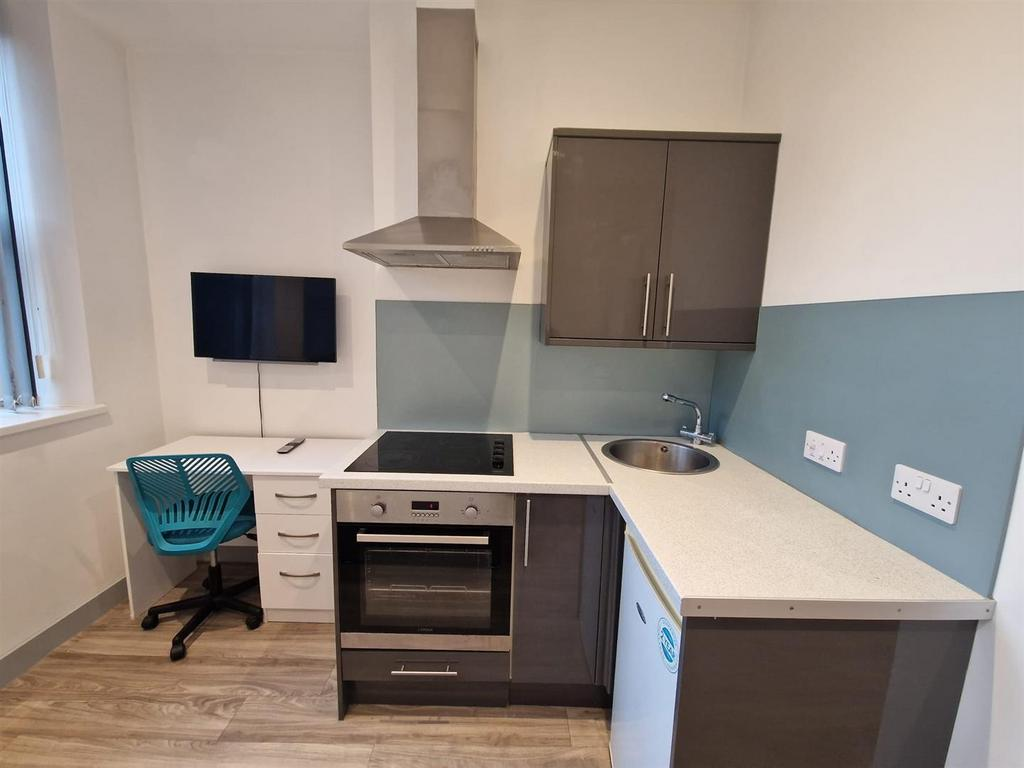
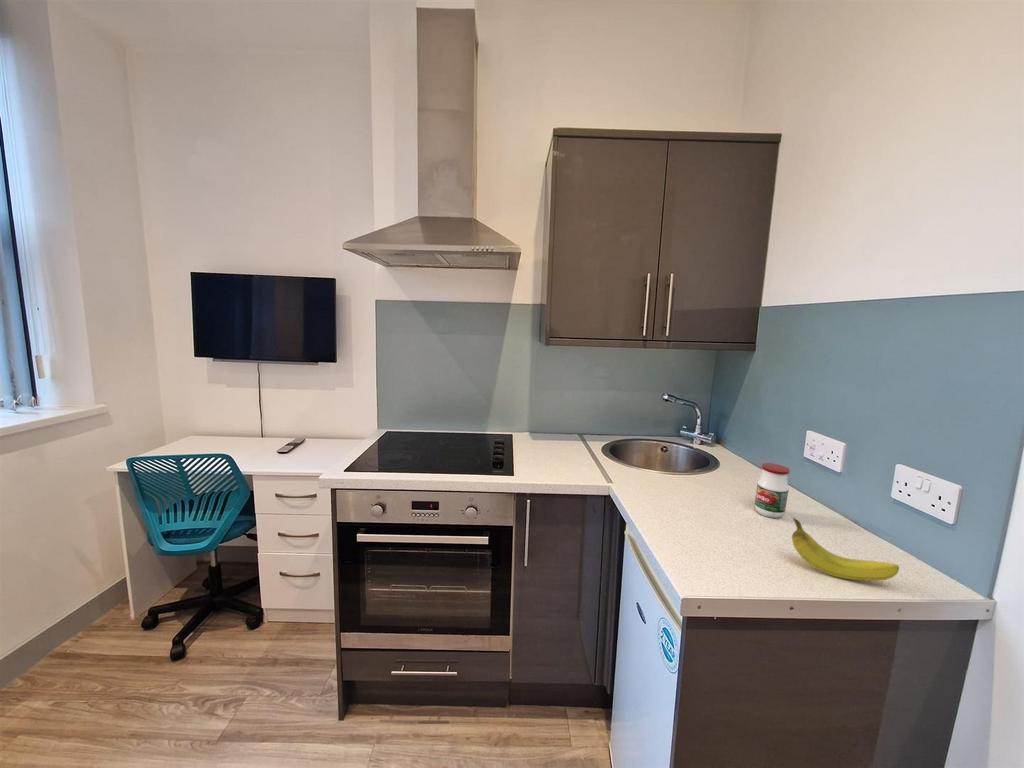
+ fruit [791,516,900,581]
+ jar [754,462,791,519]
